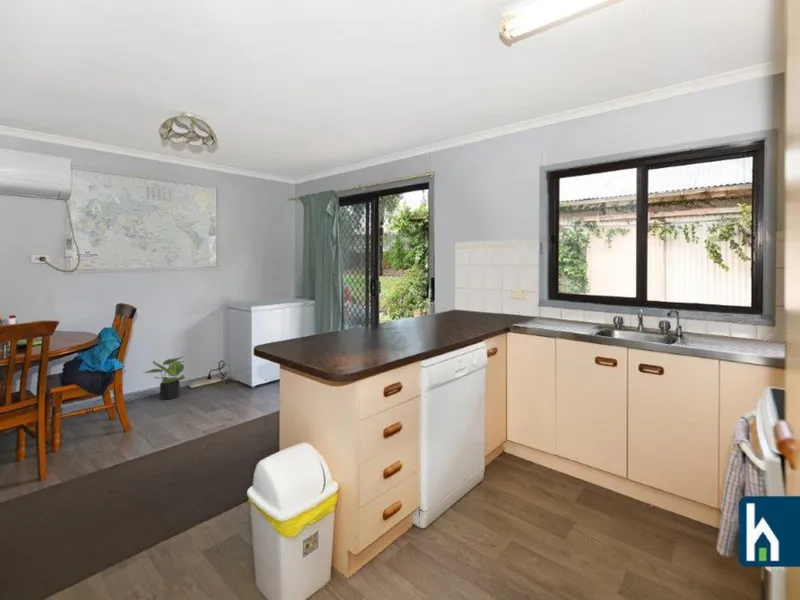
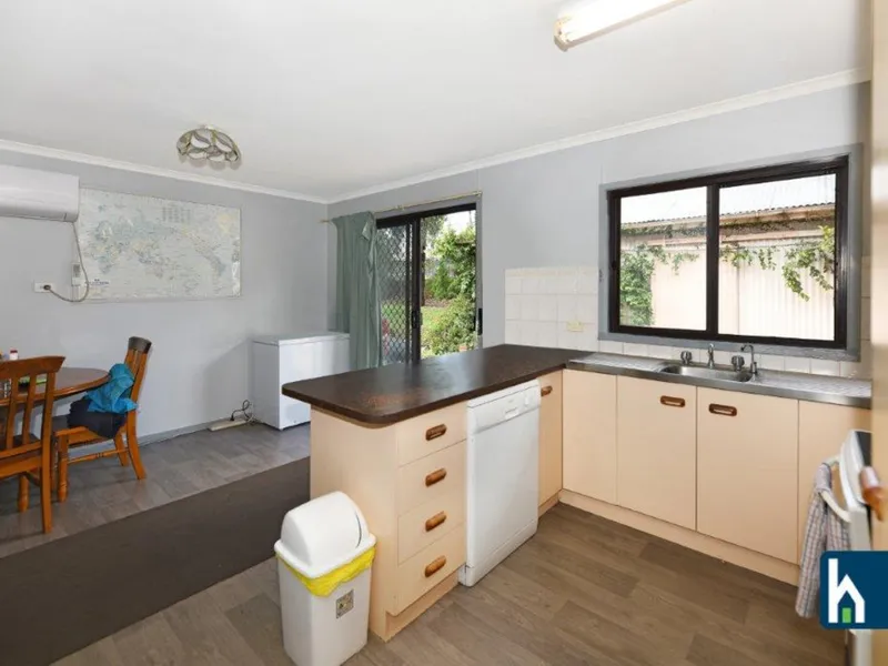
- potted plant [143,355,186,400]
